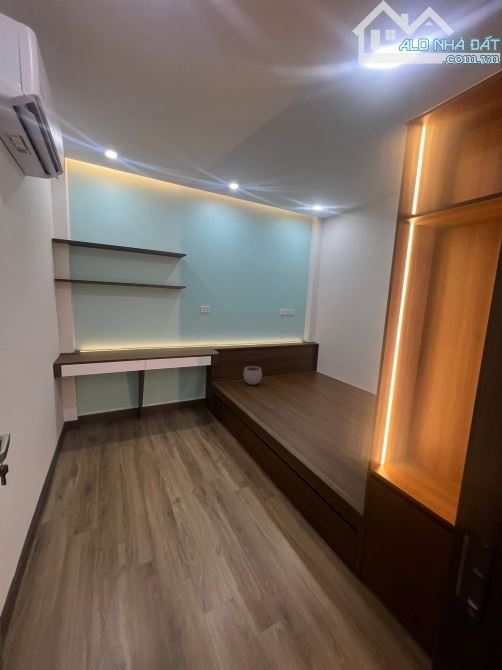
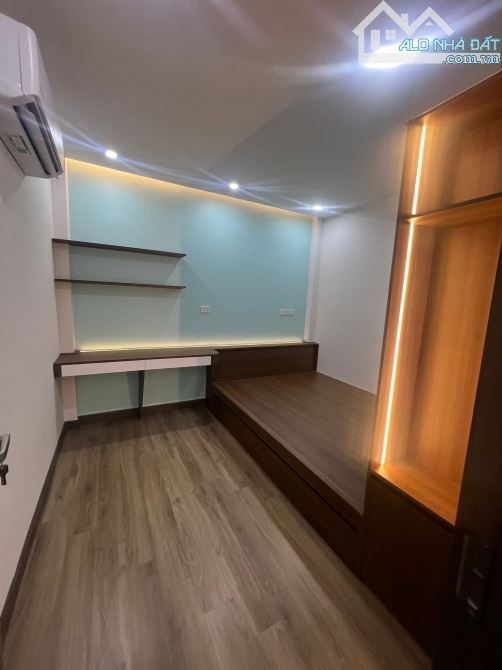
- plant pot [242,361,263,386]
